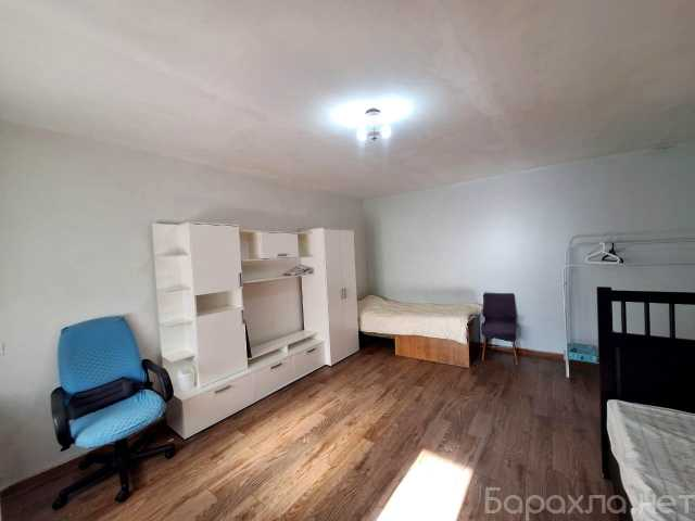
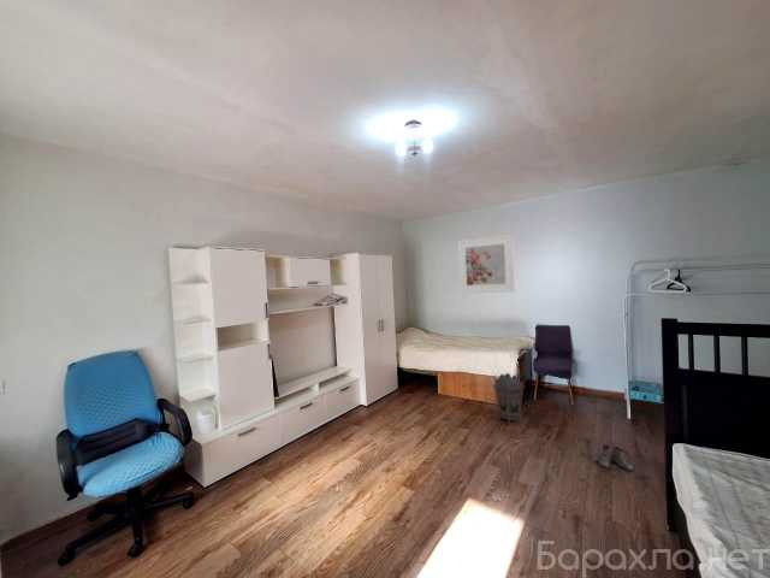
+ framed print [457,234,516,294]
+ lantern [491,372,527,425]
+ boots [598,443,634,473]
